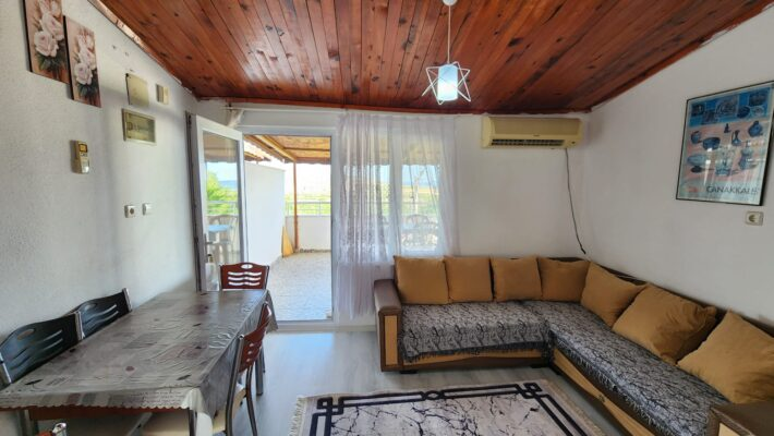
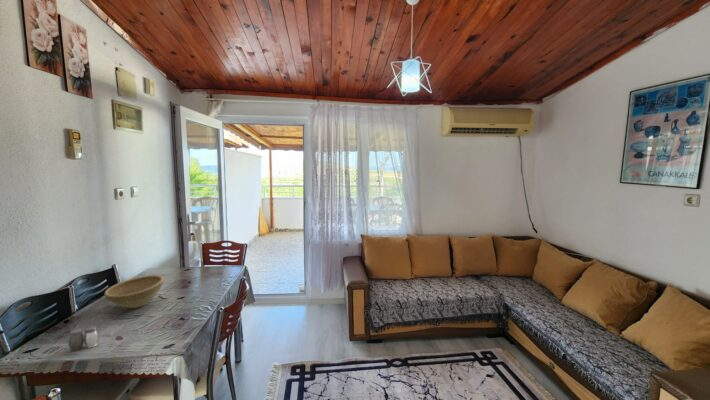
+ bowl [103,274,167,309]
+ salt and pepper shaker [68,325,100,352]
